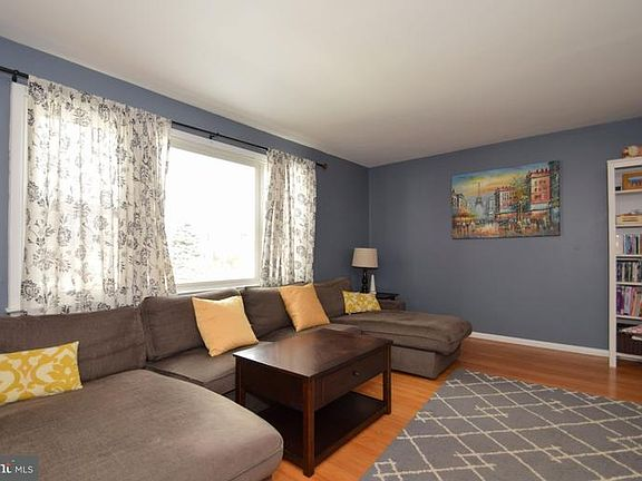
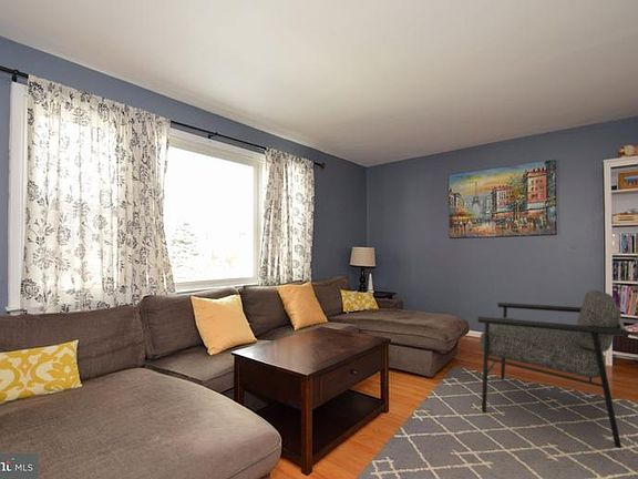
+ armchair [477,289,629,449]
